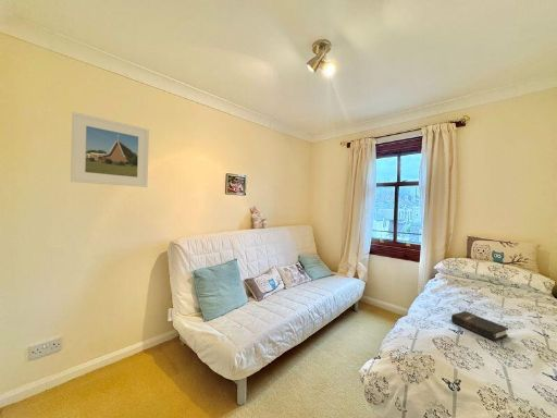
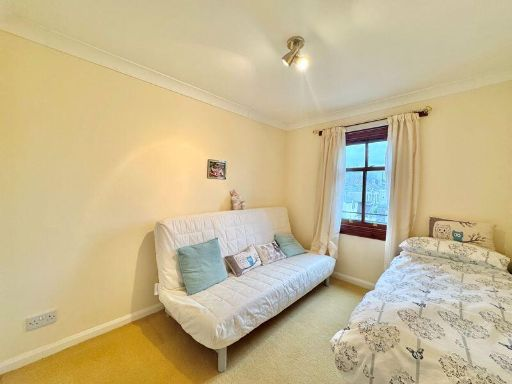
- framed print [70,111,150,188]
- hardback book [450,310,509,342]
